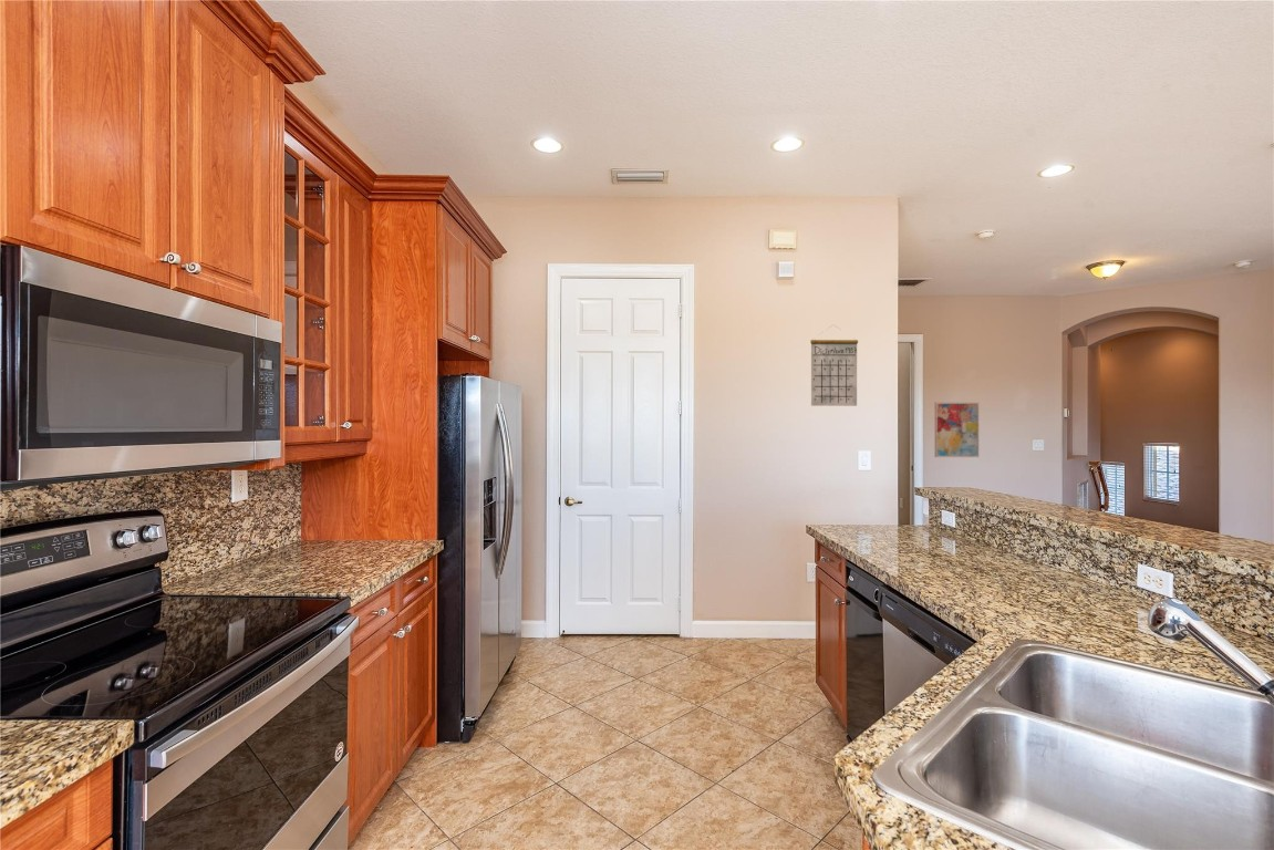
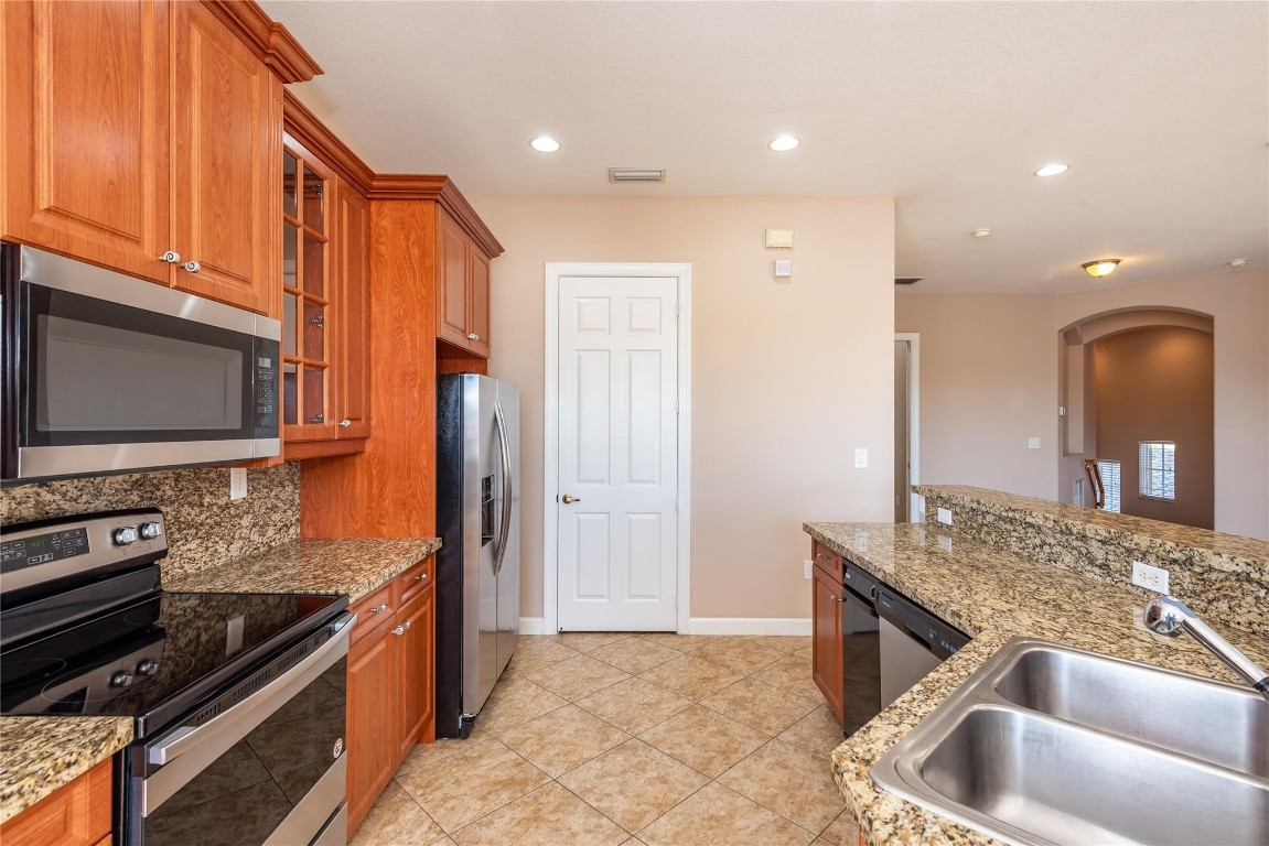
- wall art [934,401,980,458]
- calendar [809,324,859,407]
